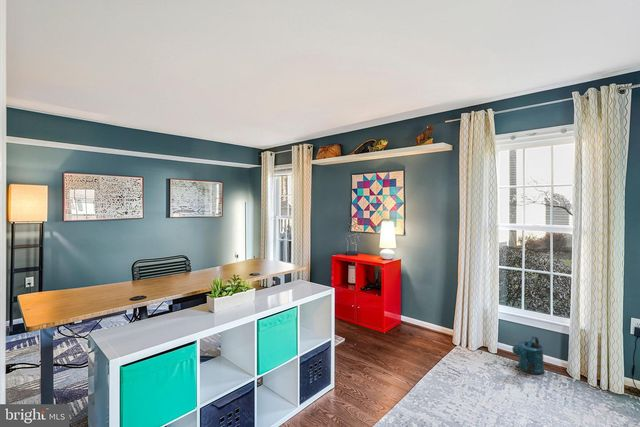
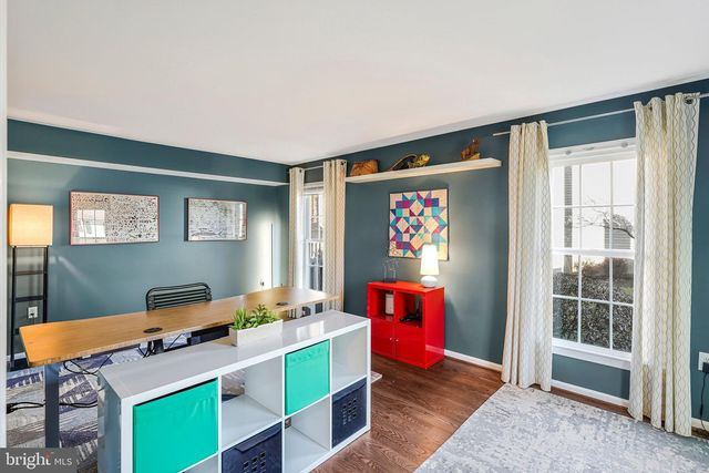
- watering can [511,335,545,375]
